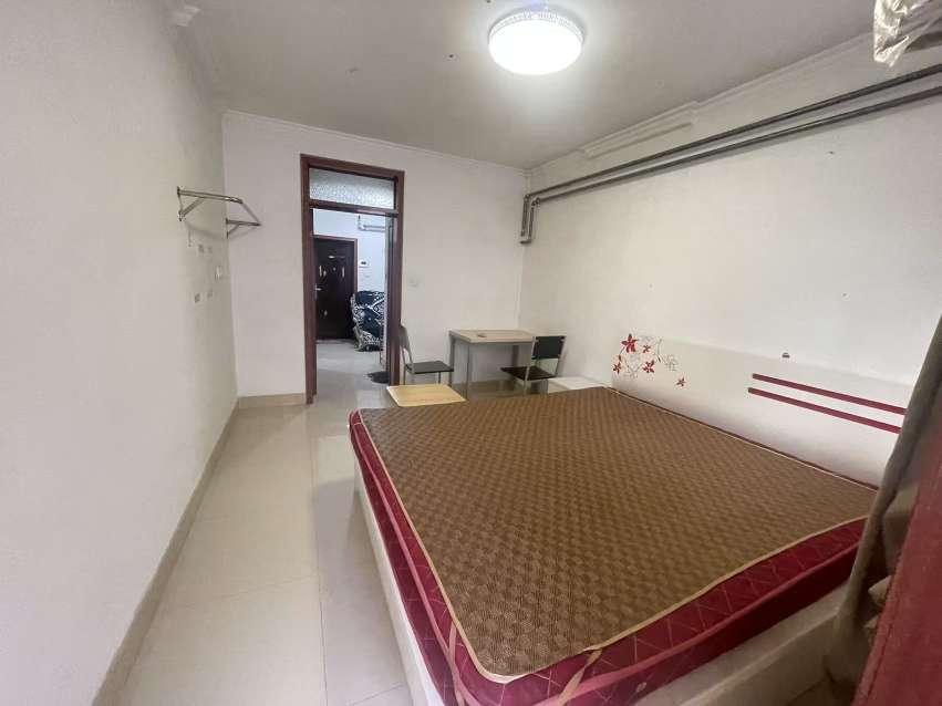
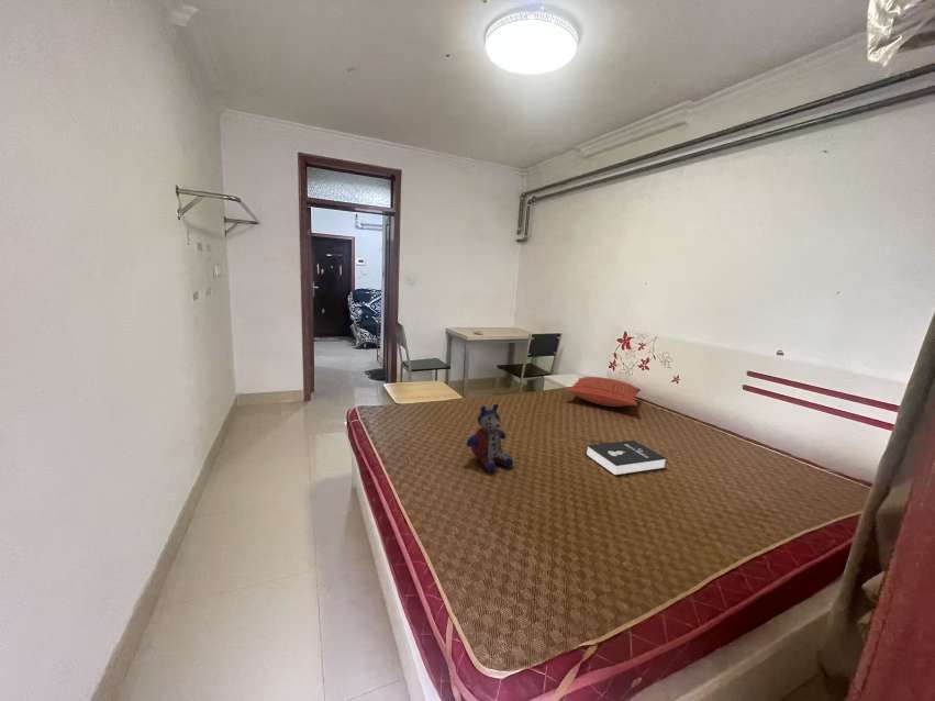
+ stuffed bear [466,403,514,474]
+ pillow [564,376,642,408]
+ booklet [585,439,668,477]
